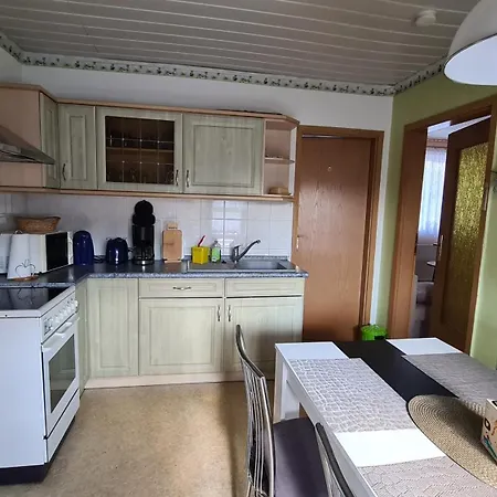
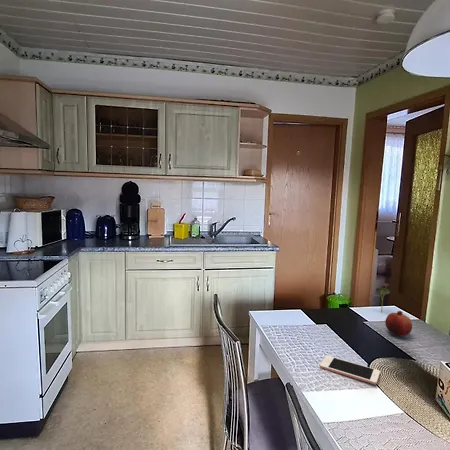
+ flower [370,282,393,314]
+ fruit [384,310,413,337]
+ cell phone [319,355,381,385]
